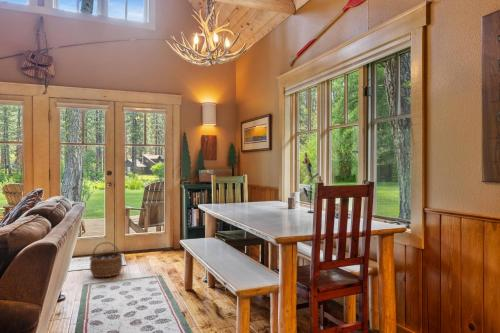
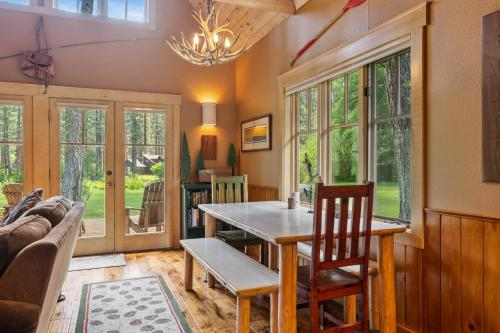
- wicker basket [89,241,123,278]
